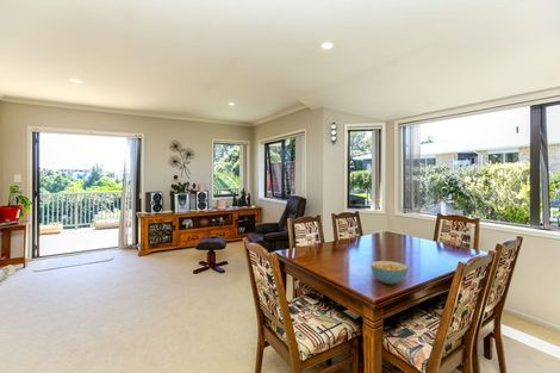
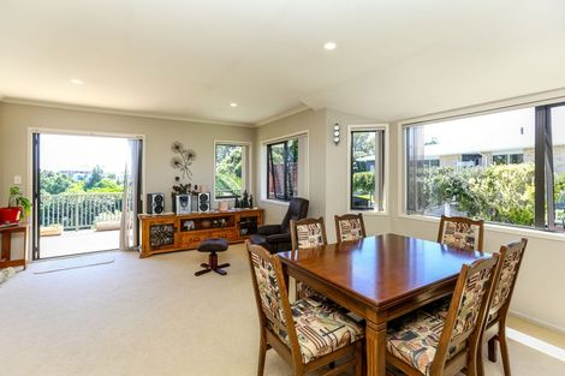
- cereal bowl [371,260,409,285]
